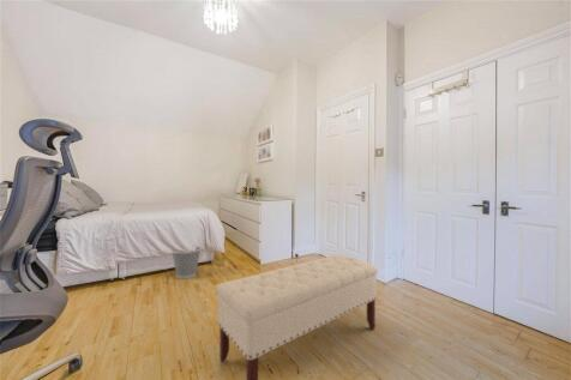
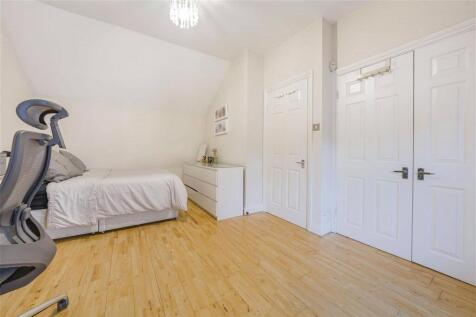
- bench [216,253,379,380]
- wastebasket [170,245,203,281]
